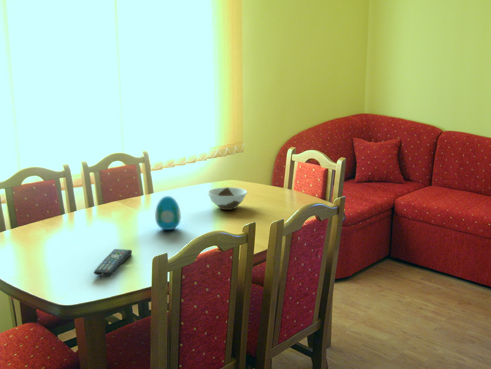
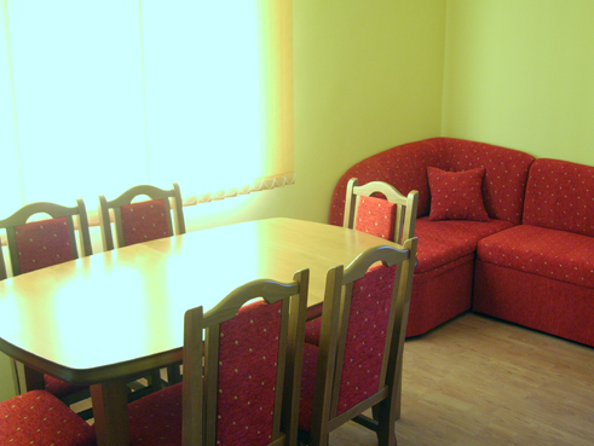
- bowl [206,186,248,211]
- remote control [93,248,133,277]
- decorative egg [154,195,182,231]
